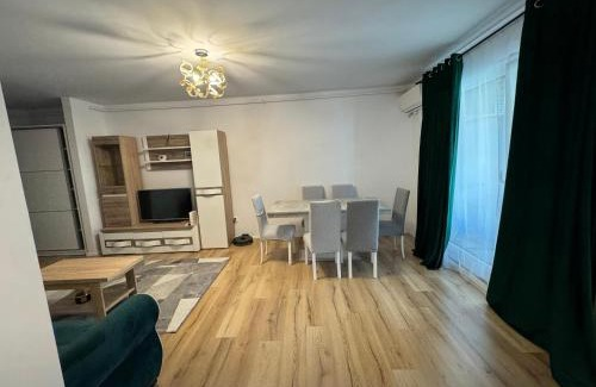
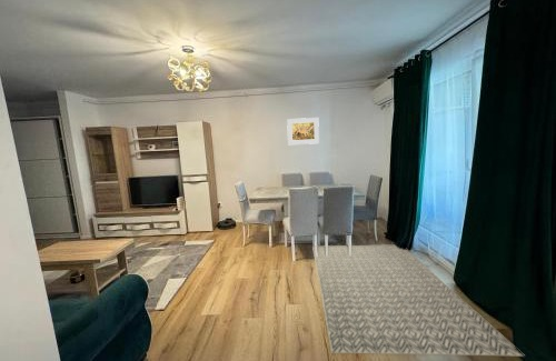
+ rug [311,244,525,358]
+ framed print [286,117,320,146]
